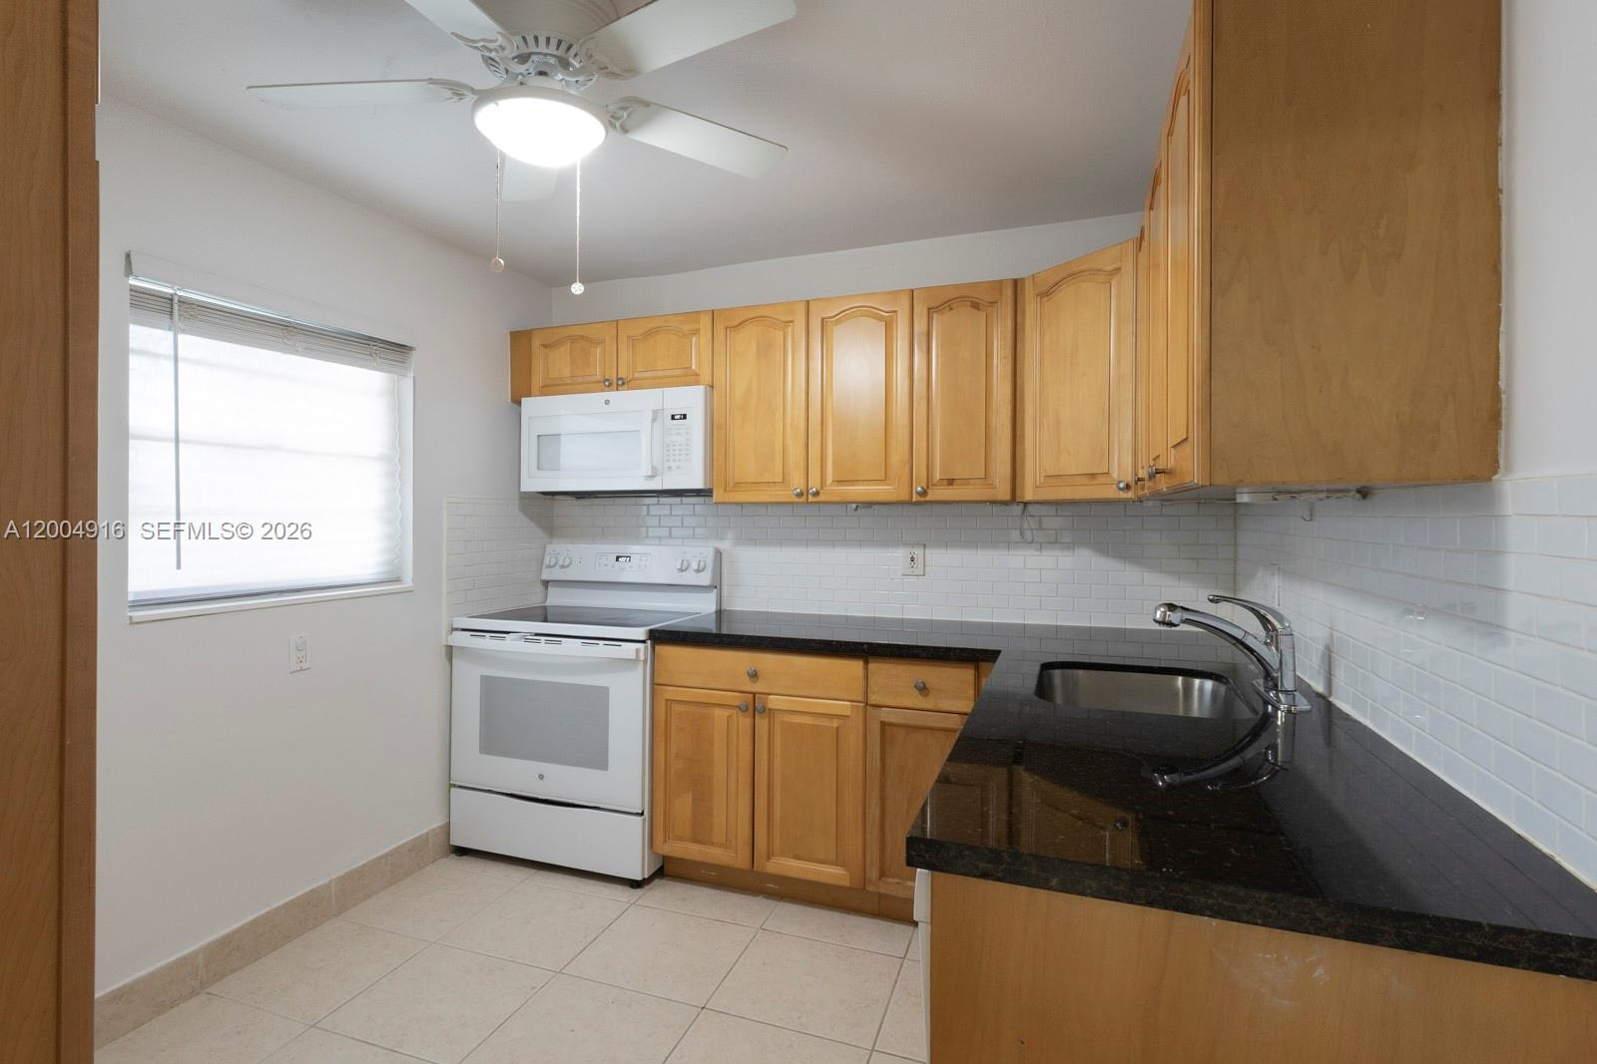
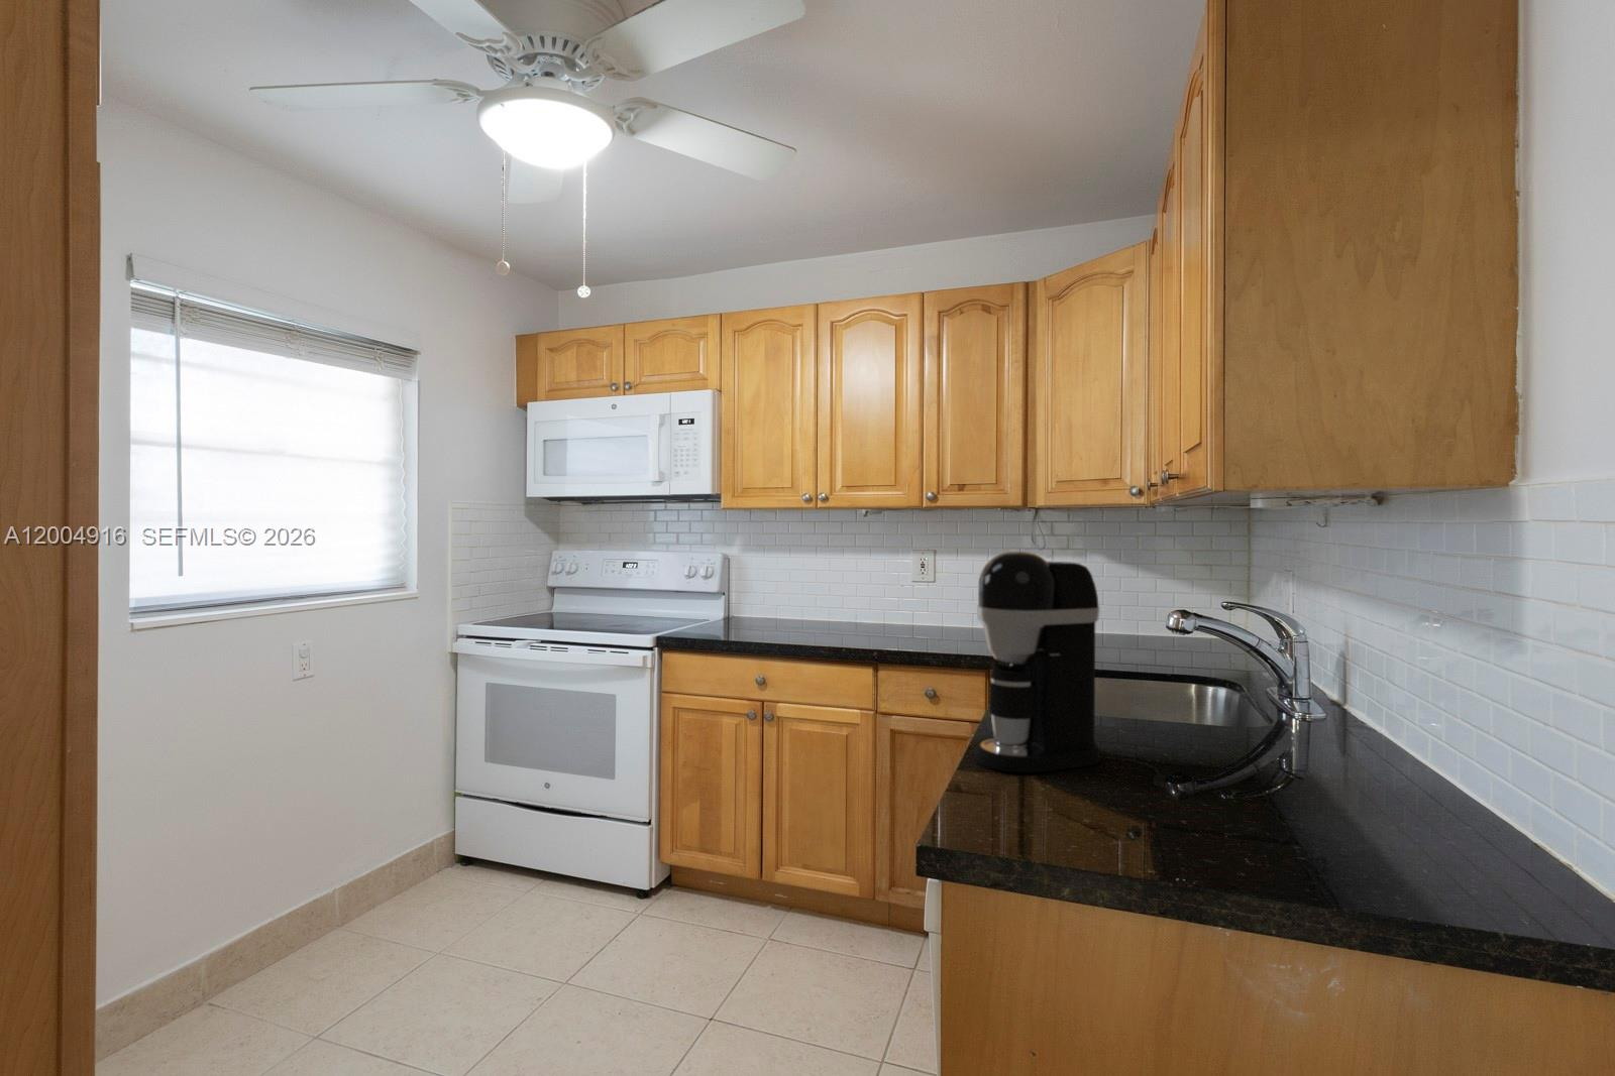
+ coffee maker [973,550,1102,773]
